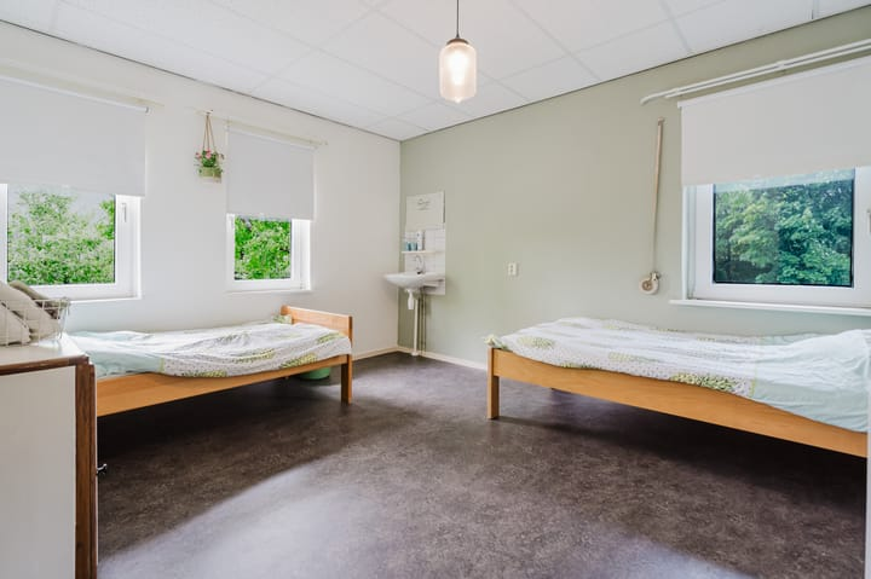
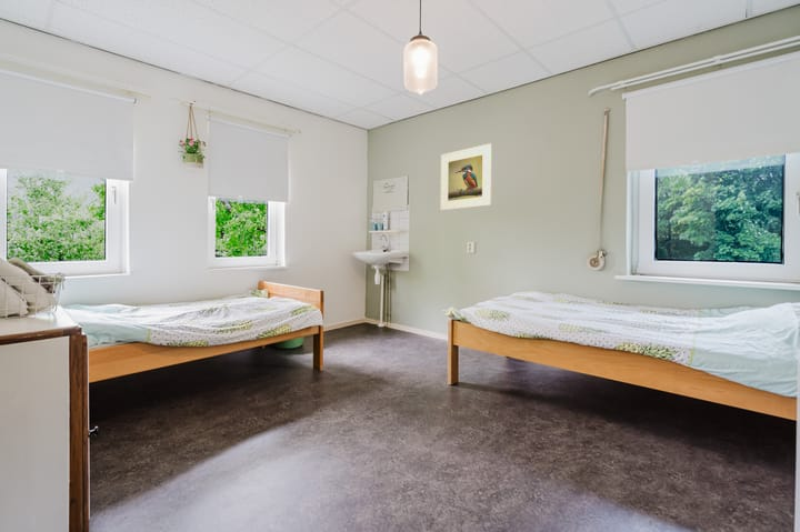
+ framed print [440,142,493,212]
